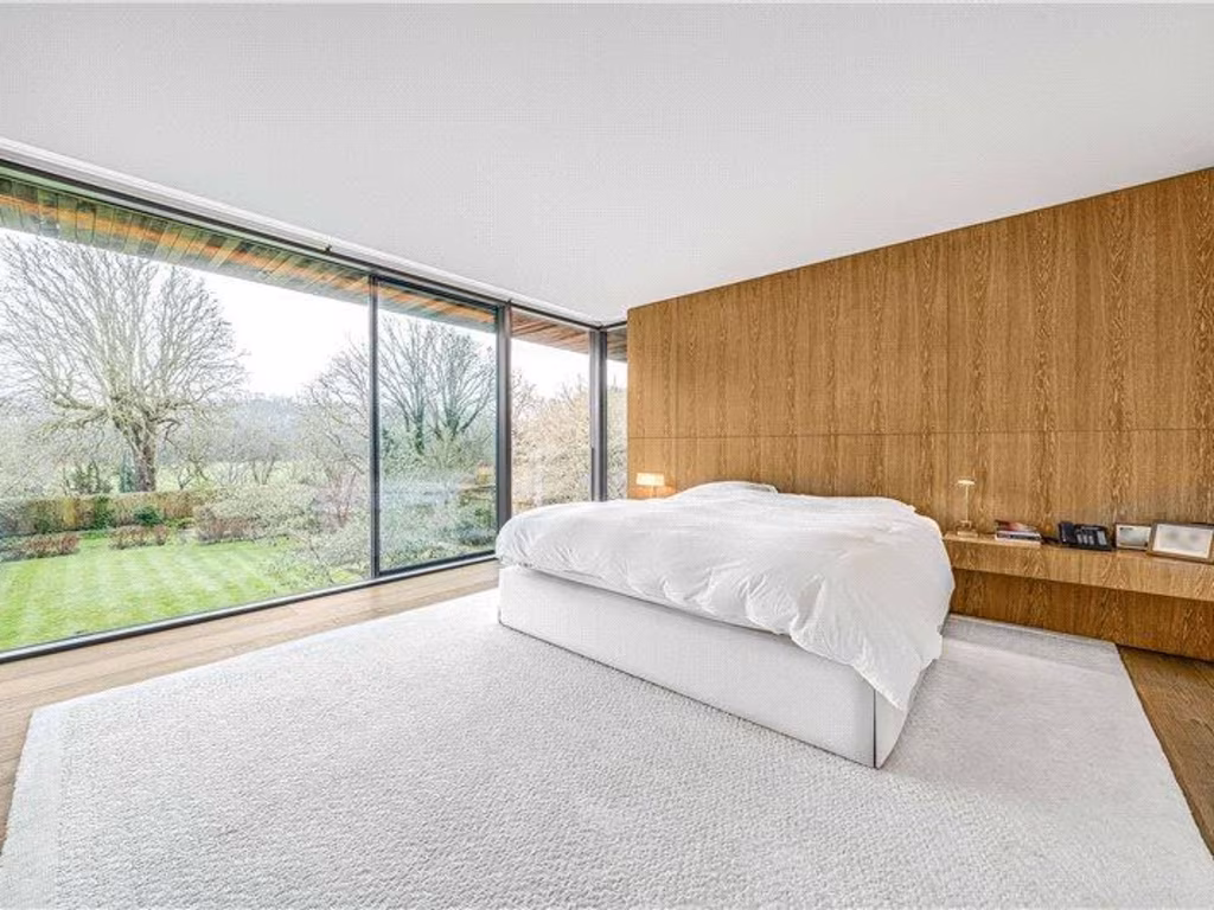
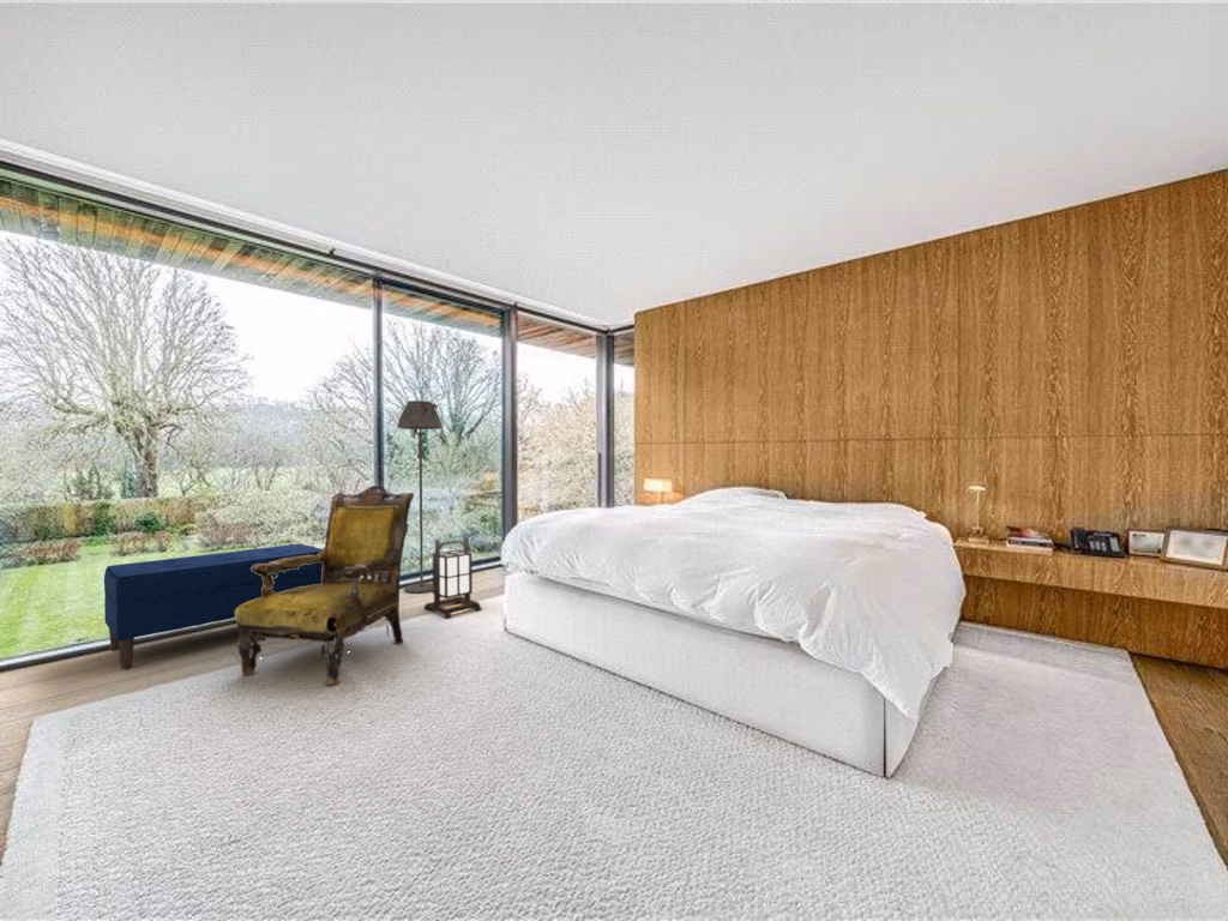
+ bench [103,543,324,669]
+ lantern [423,535,482,619]
+ armchair [235,484,415,686]
+ floor lamp [397,399,444,594]
